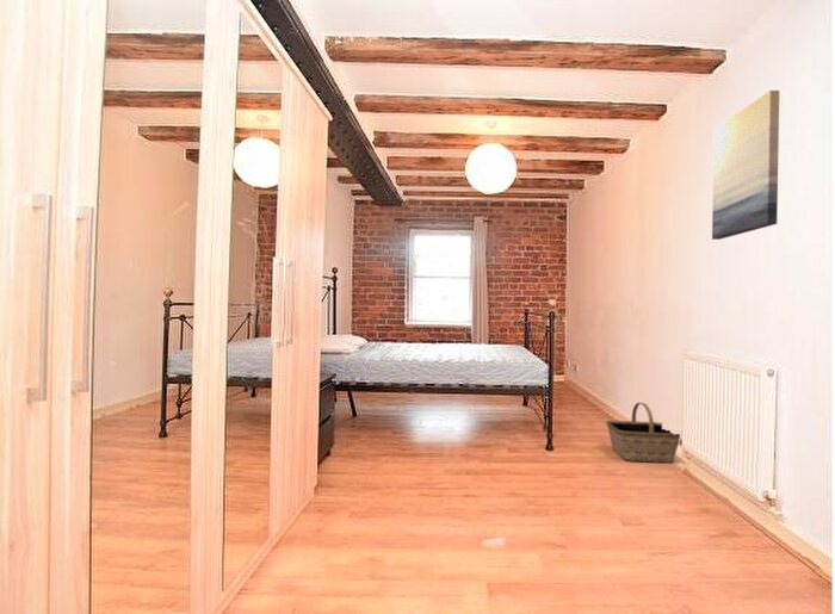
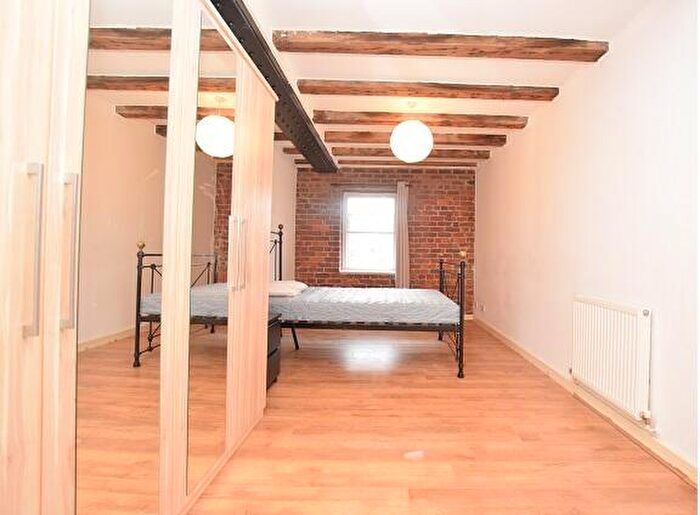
- basket [605,402,681,464]
- wall art [711,89,780,241]
